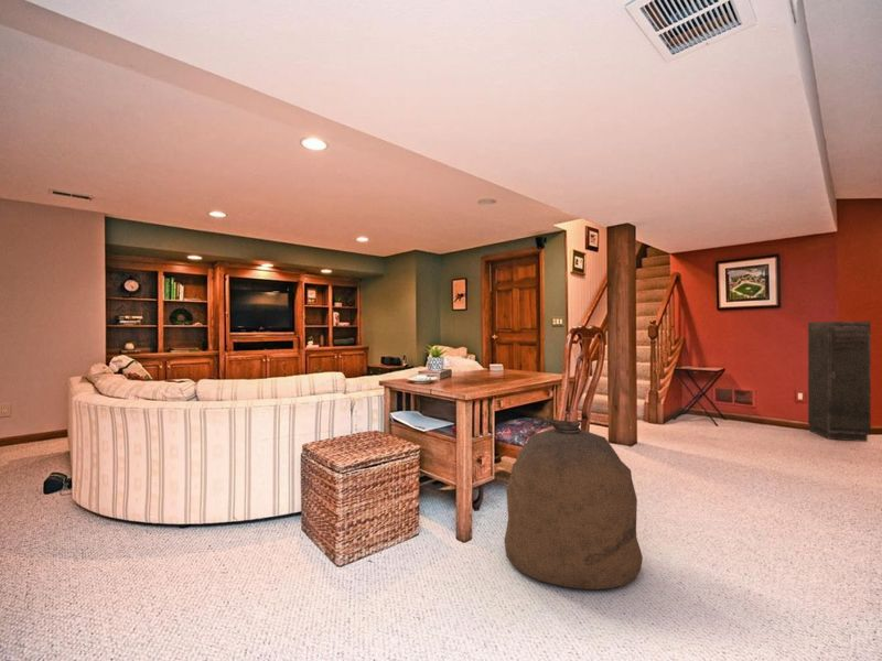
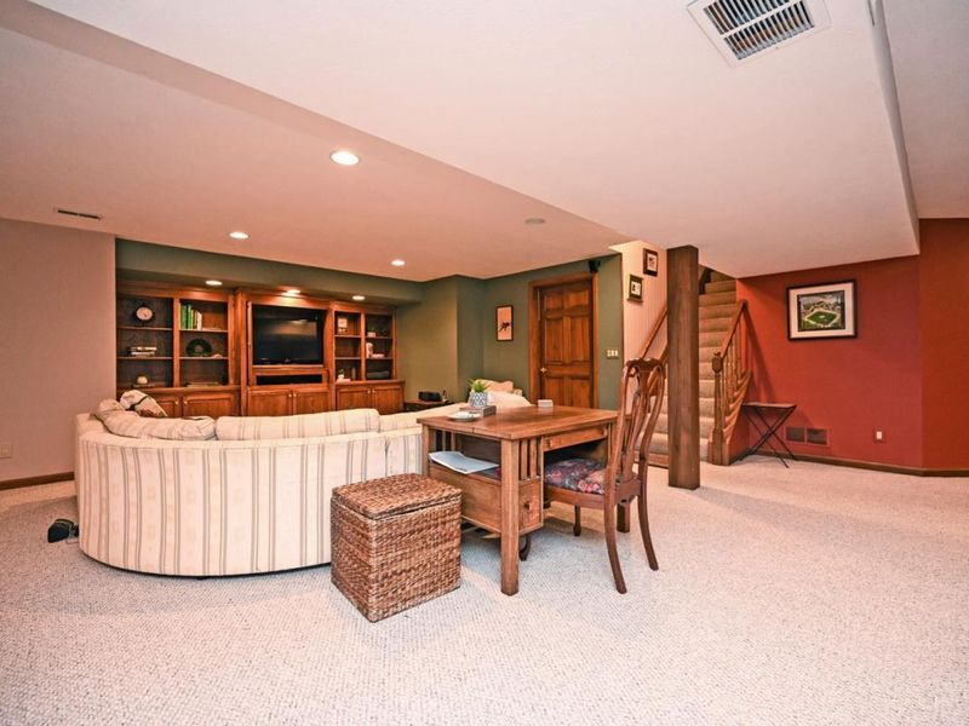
- bag [503,419,644,590]
- storage cabinet [807,321,872,443]
